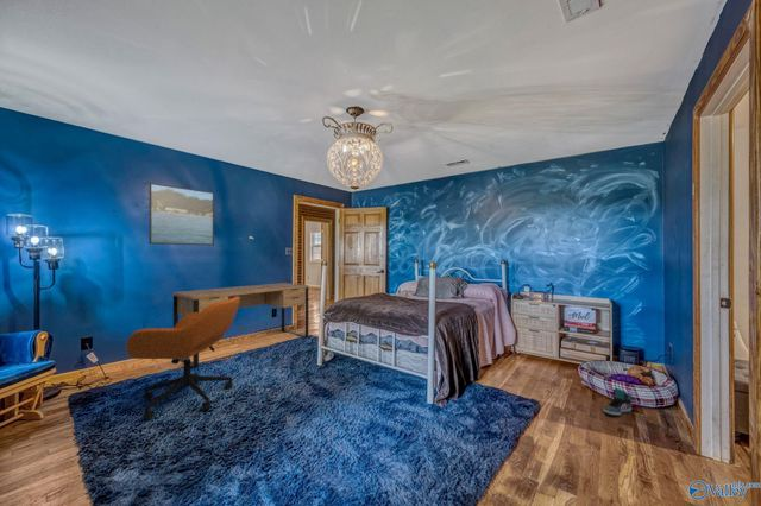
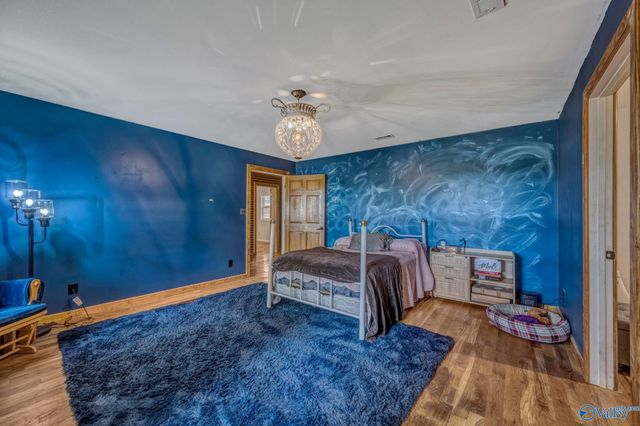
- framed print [149,182,215,246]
- office chair [125,296,240,420]
- sneaker [602,387,633,417]
- desk [172,282,309,369]
